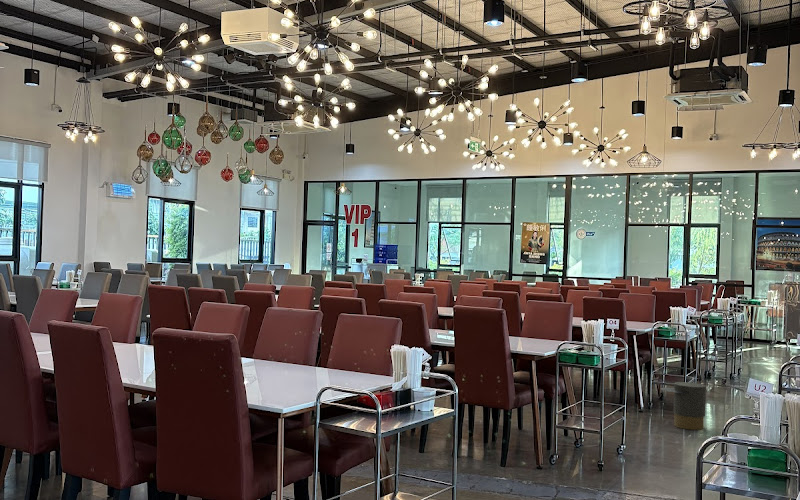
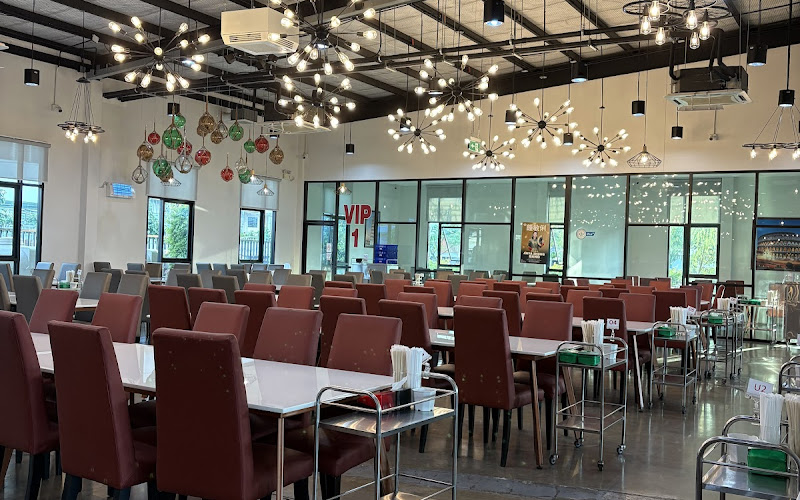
- trash can [659,381,707,431]
